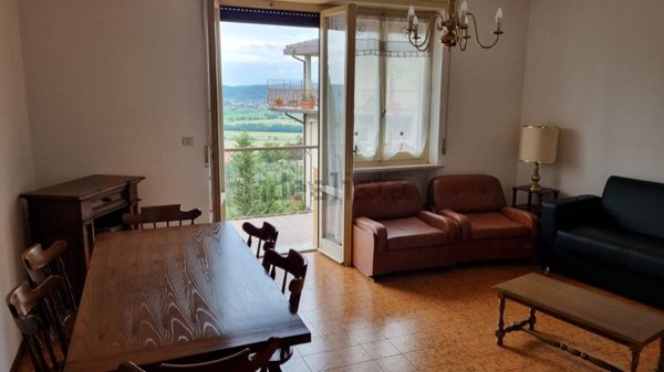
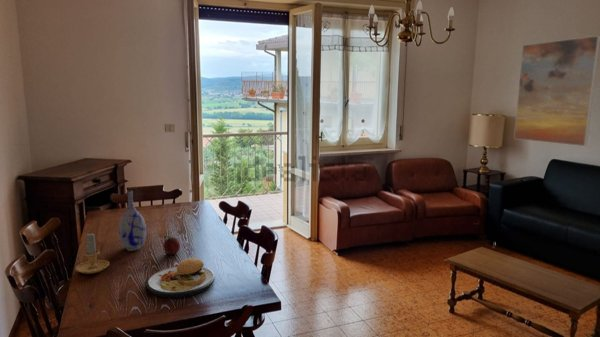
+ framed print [513,35,600,147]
+ plate [146,248,216,299]
+ vase [117,190,147,251]
+ candle [74,232,111,275]
+ fruit [162,235,181,255]
